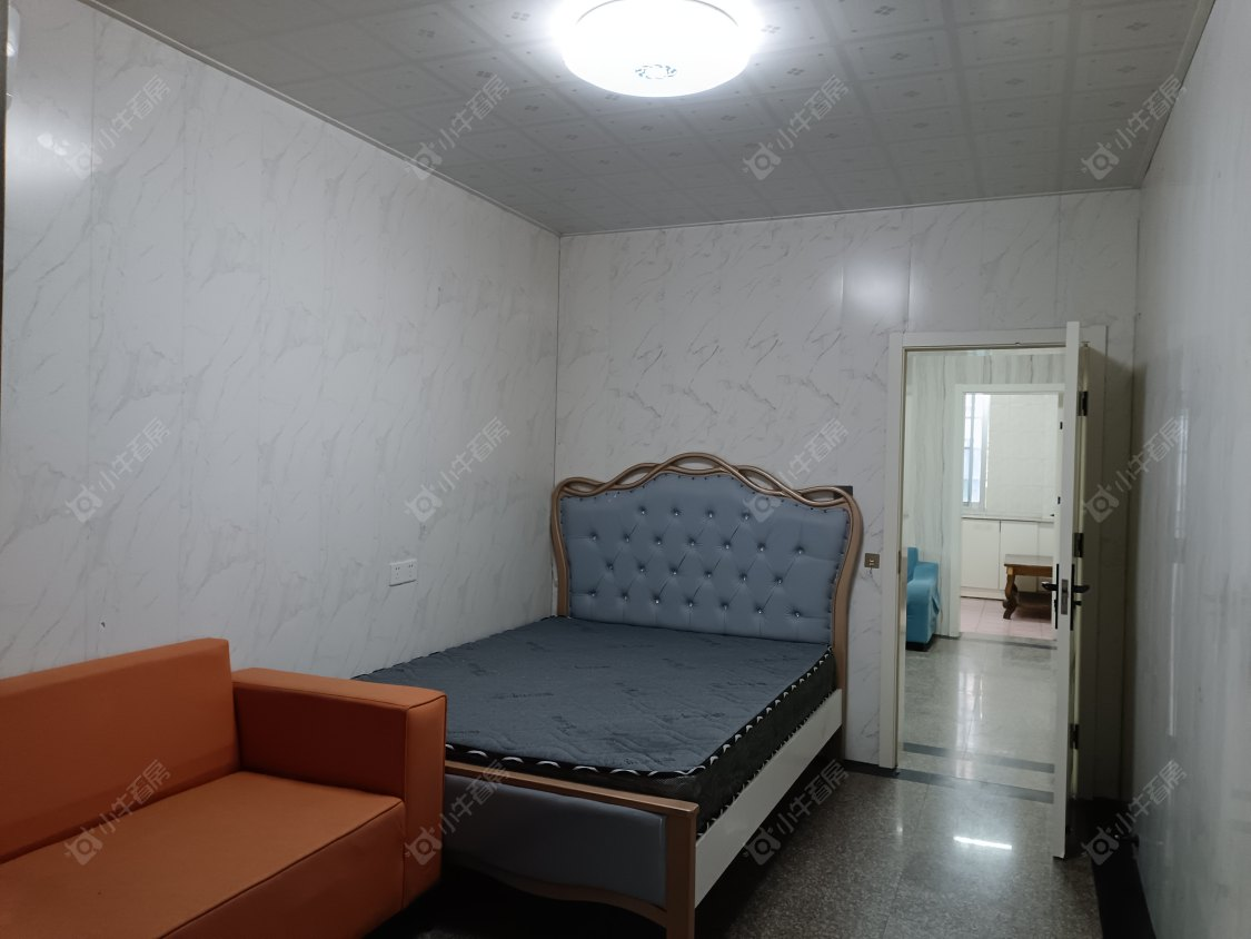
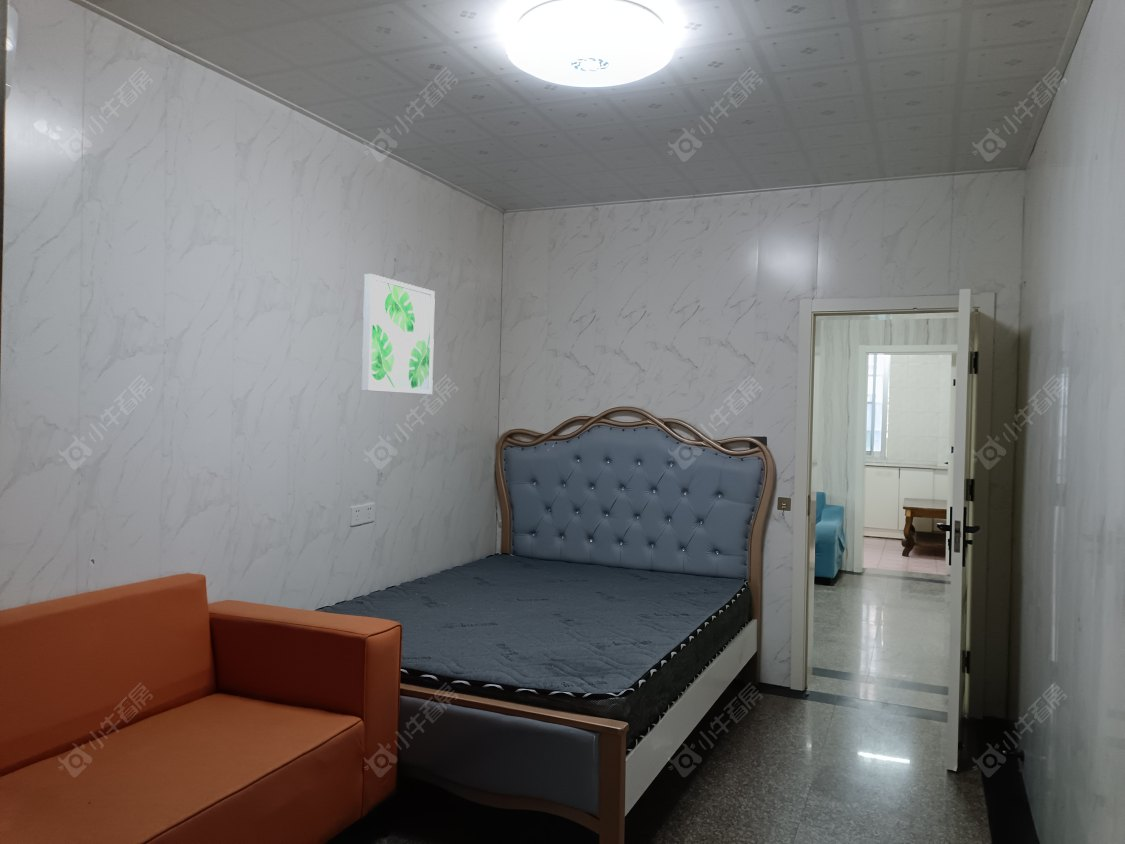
+ wall art [361,273,436,395]
